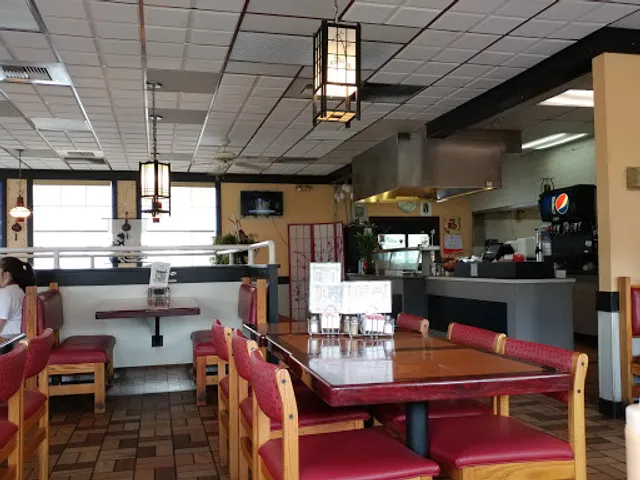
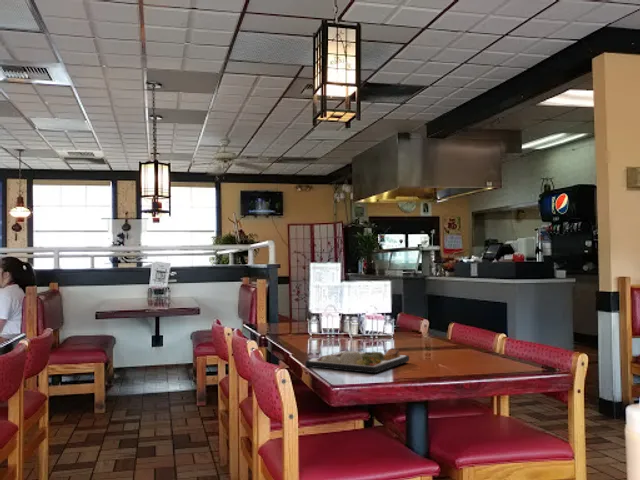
+ dinner plate [305,347,410,374]
